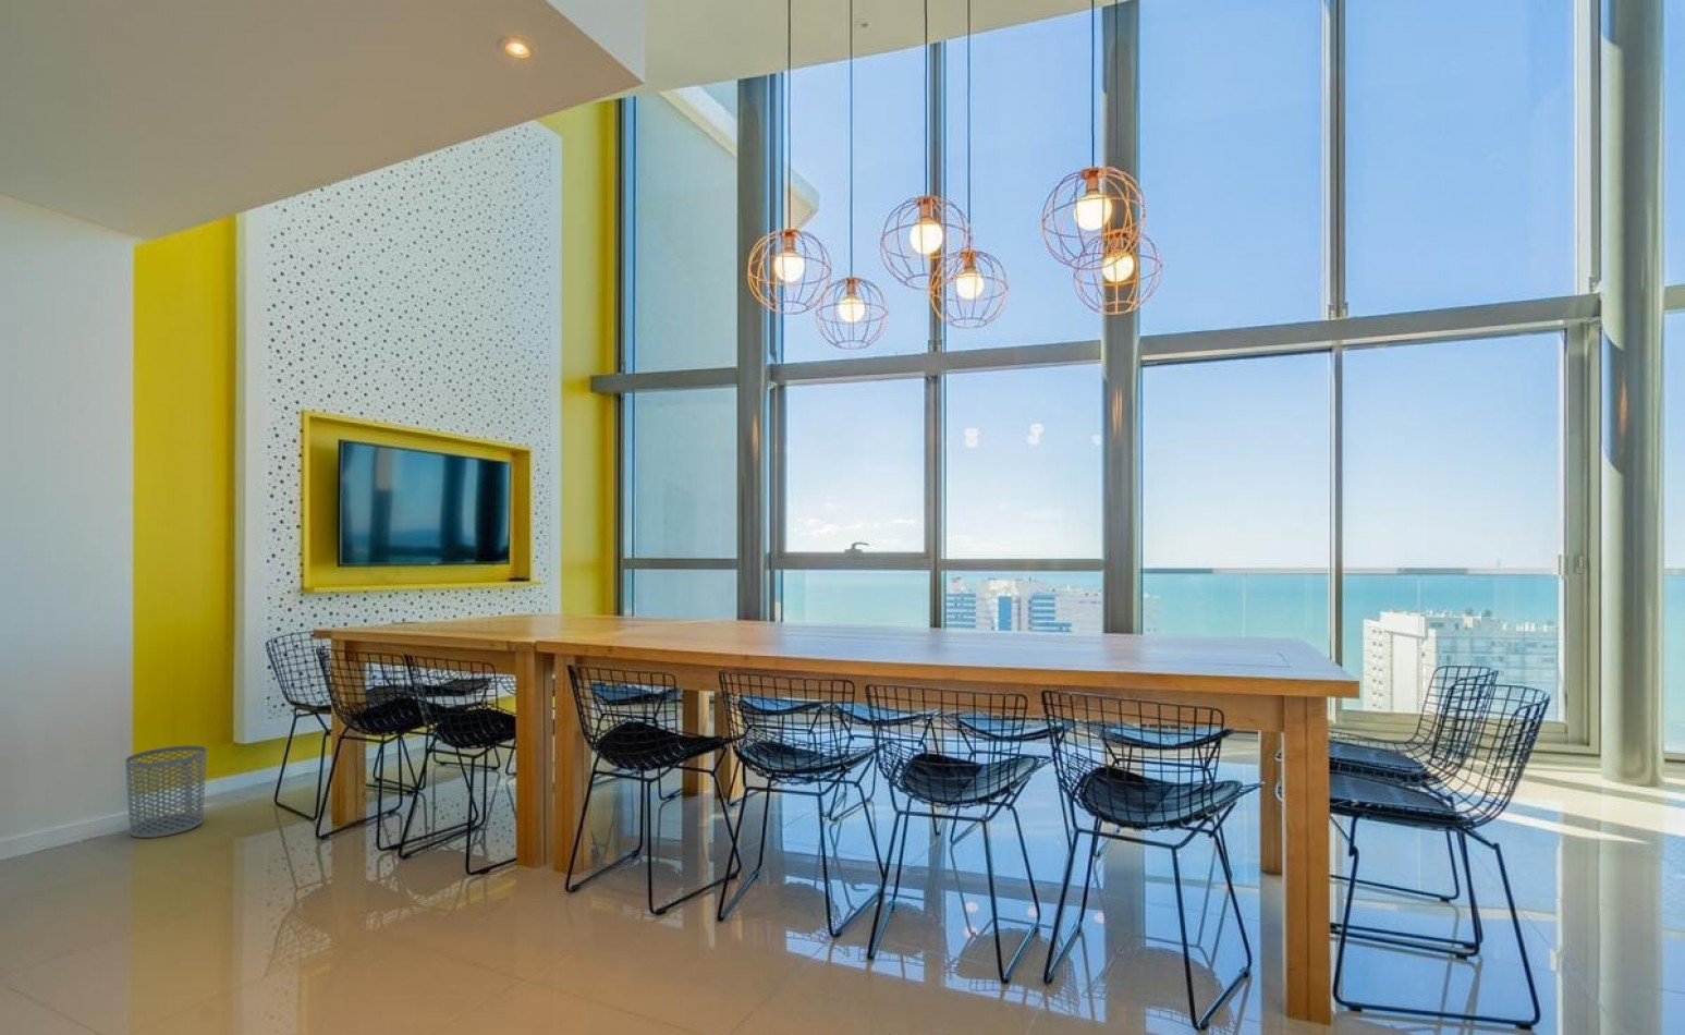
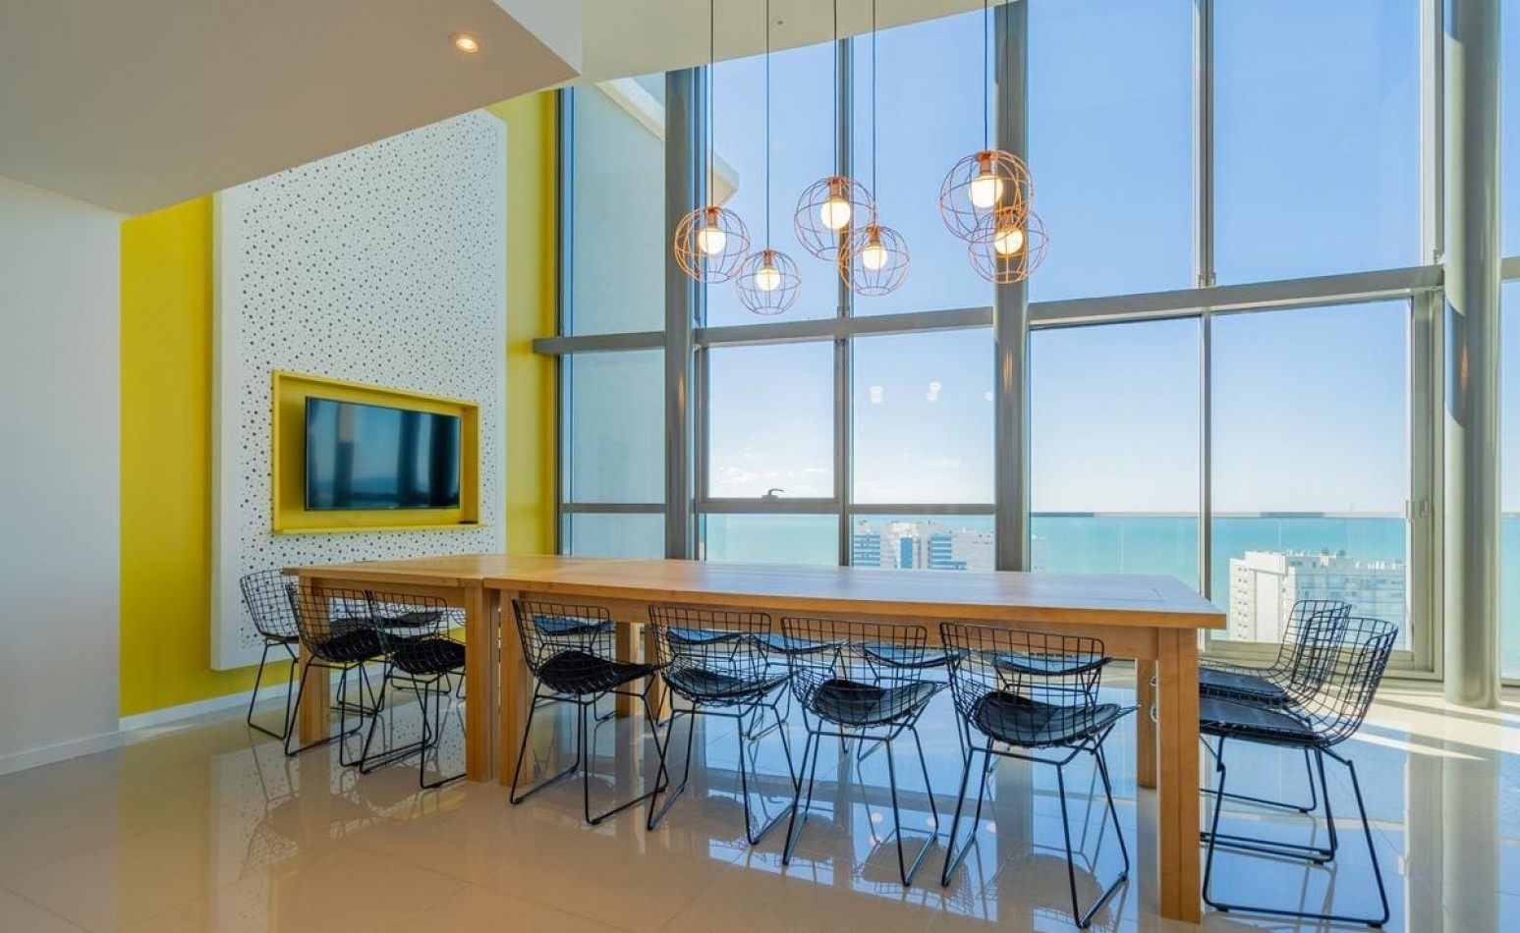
- waste bin [124,744,208,839]
